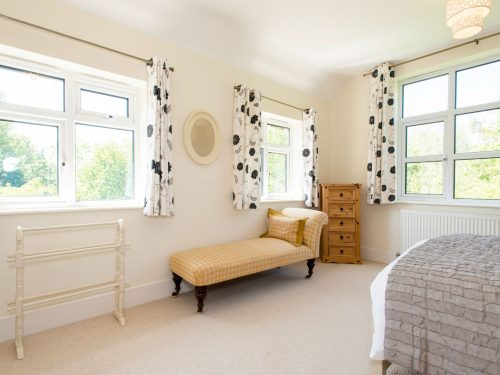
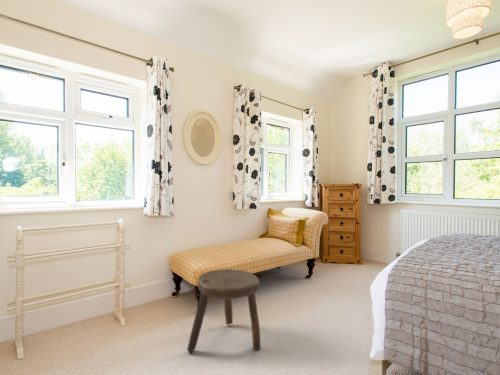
+ stool [186,268,262,353]
